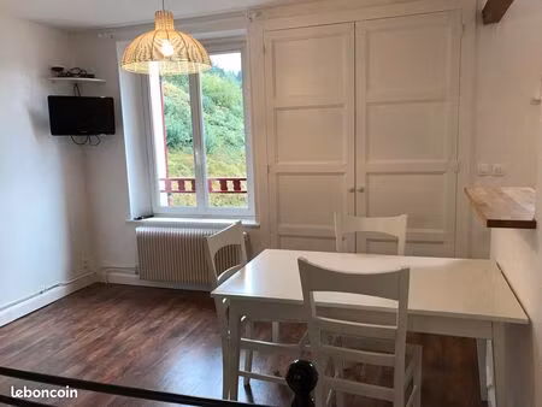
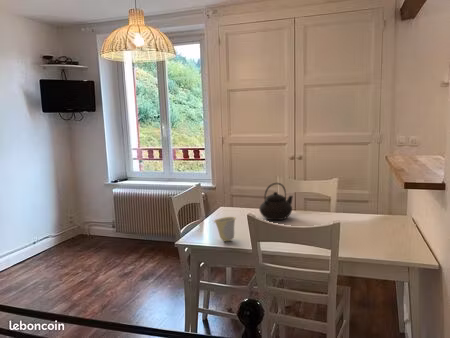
+ teapot [258,182,294,221]
+ cup [213,216,237,242]
